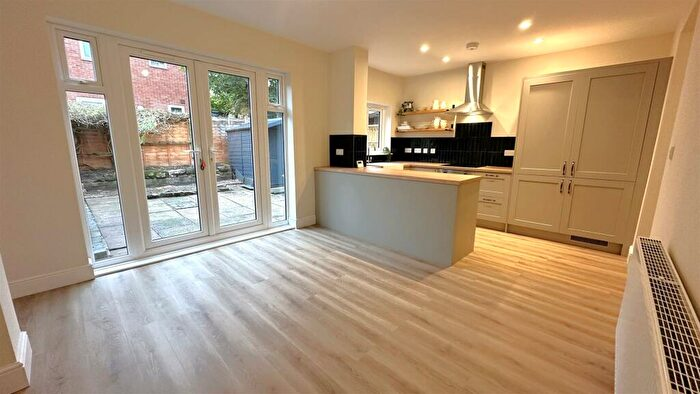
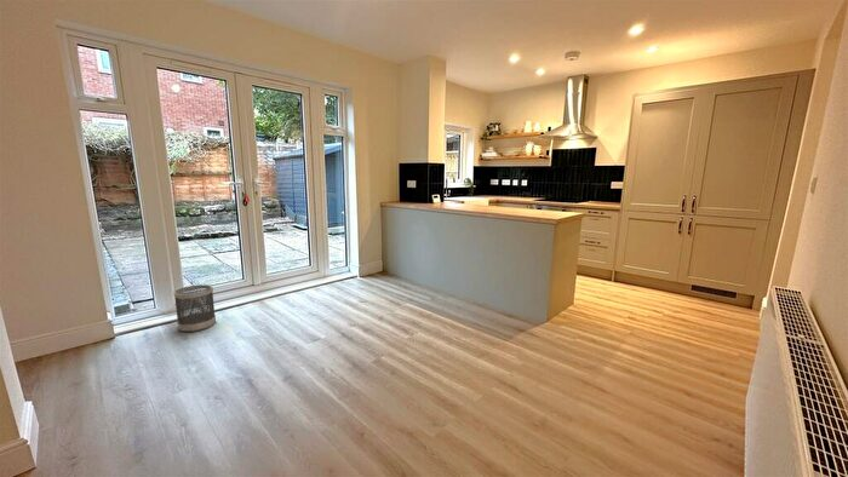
+ wastebasket [172,283,217,333]
